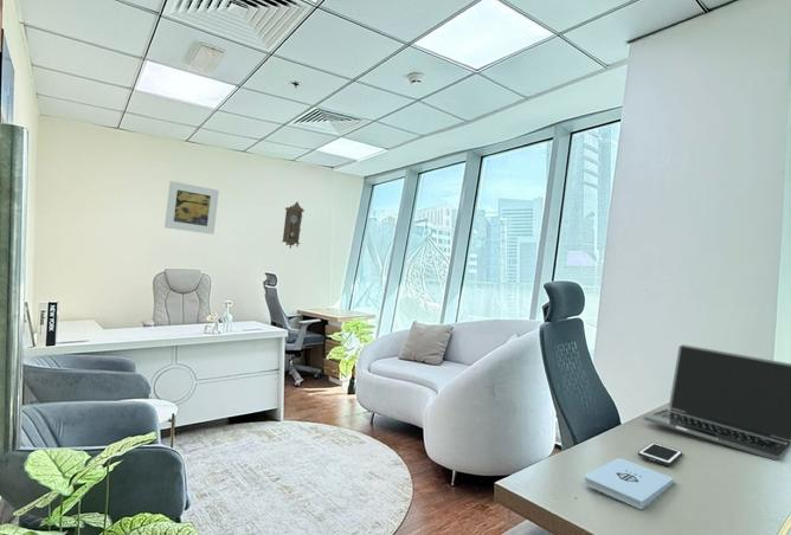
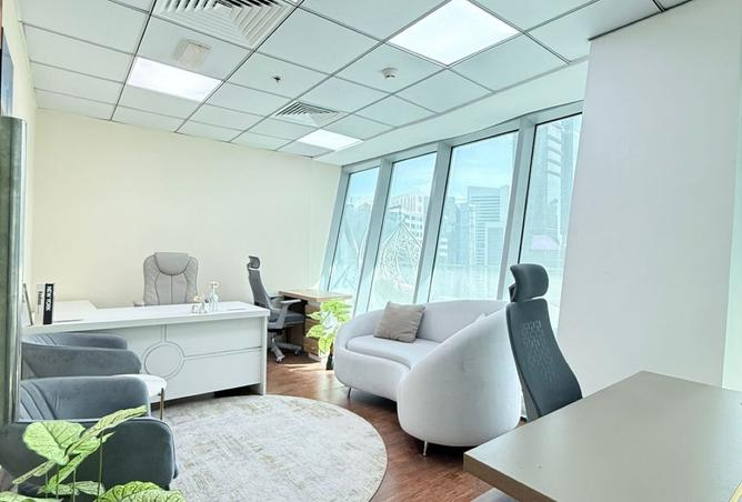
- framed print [163,180,220,236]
- cell phone [637,441,683,466]
- notepad [583,457,675,510]
- laptop [642,343,791,462]
- pendulum clock [282,201,306,249]
